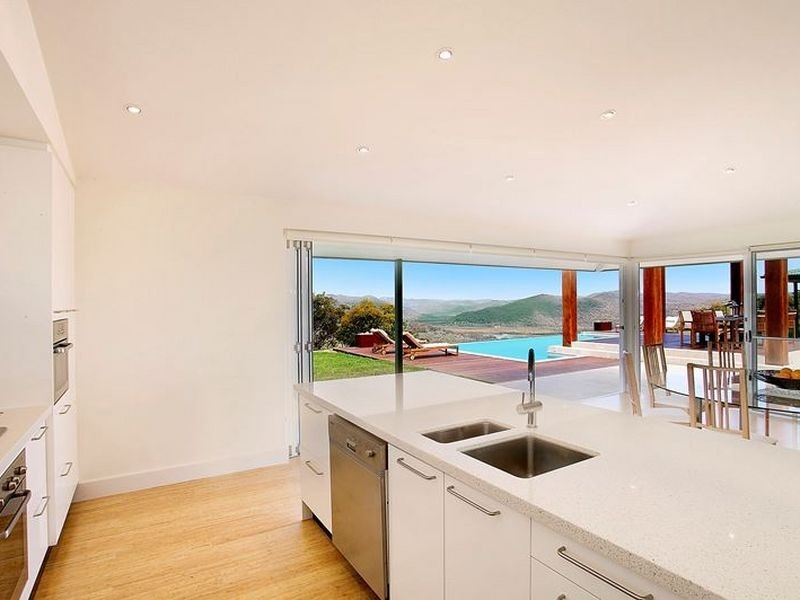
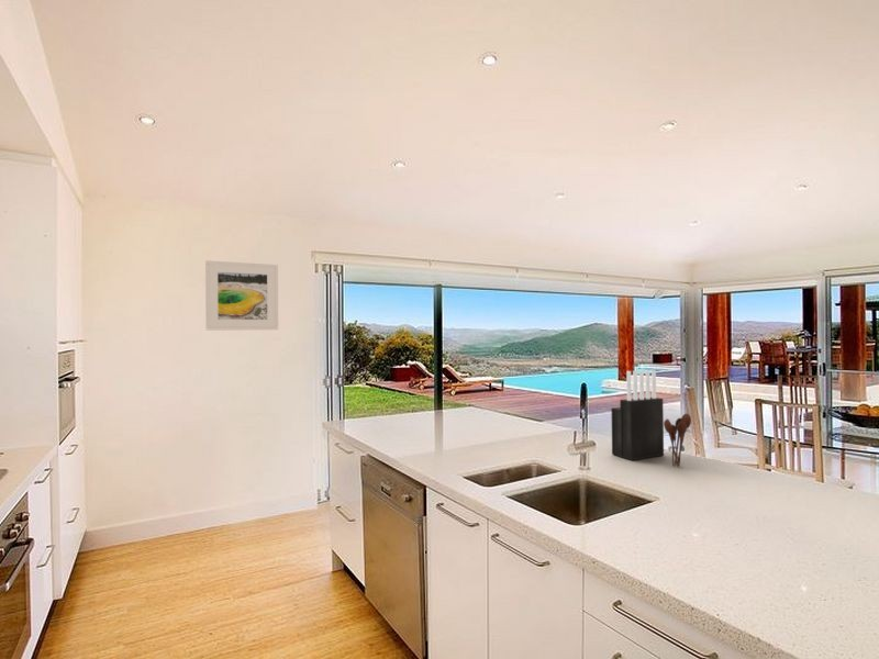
+ knife block [610,369,665,461]
+ utensil holder [664,413,692,468]
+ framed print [204,259,279,332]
